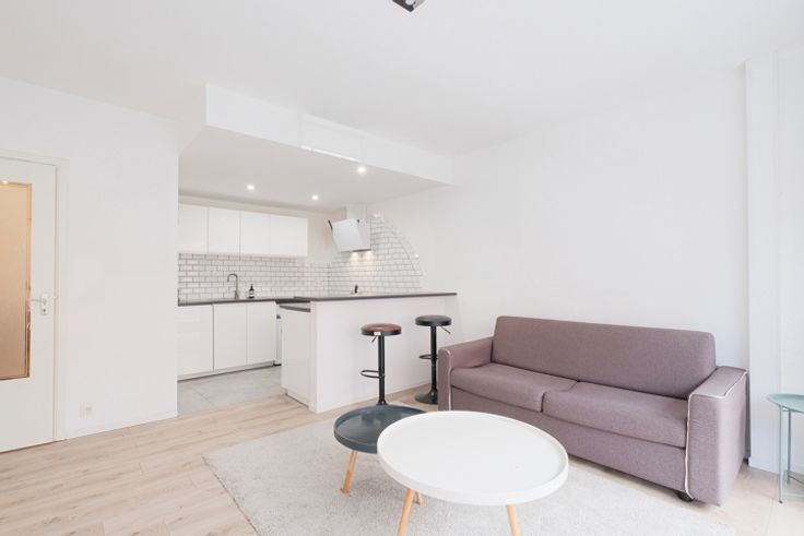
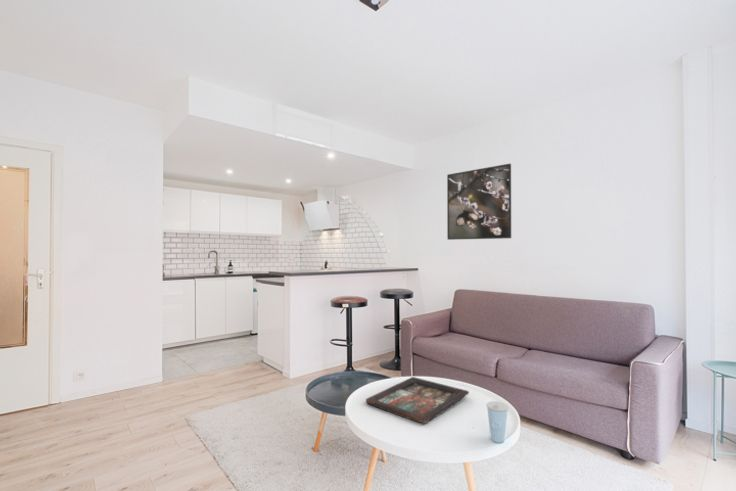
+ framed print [446,163,512,241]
+ decorative tray [365,376,470,425]
+ cup [485,400,510,444]
